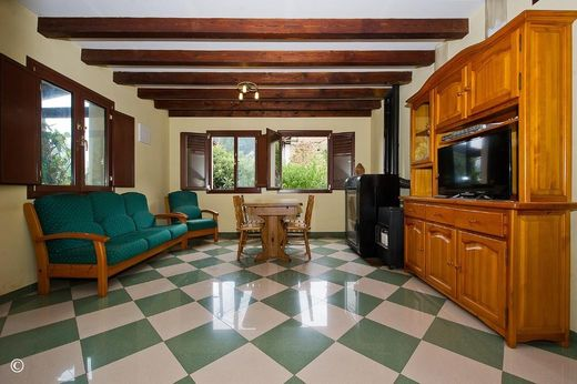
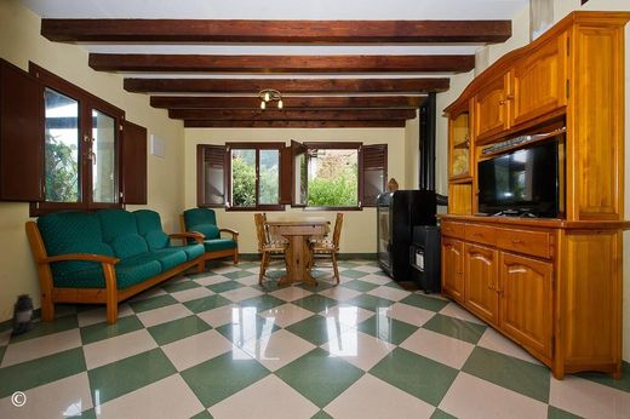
+ lantern [4,293,36,335]
